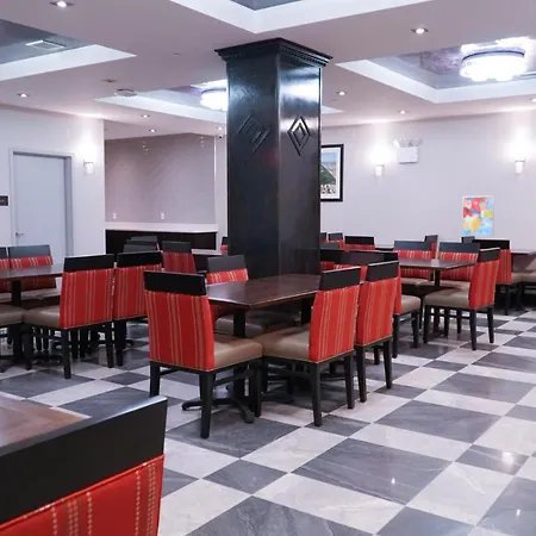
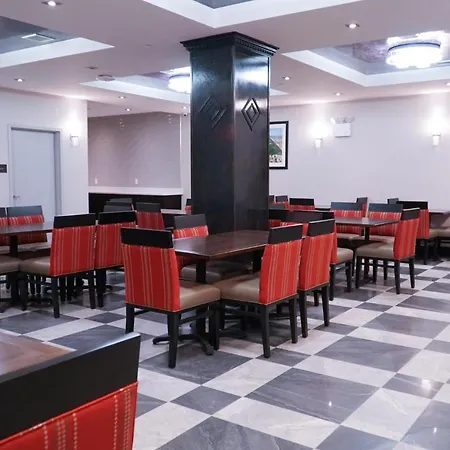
- wall art [461,194,496,237]
